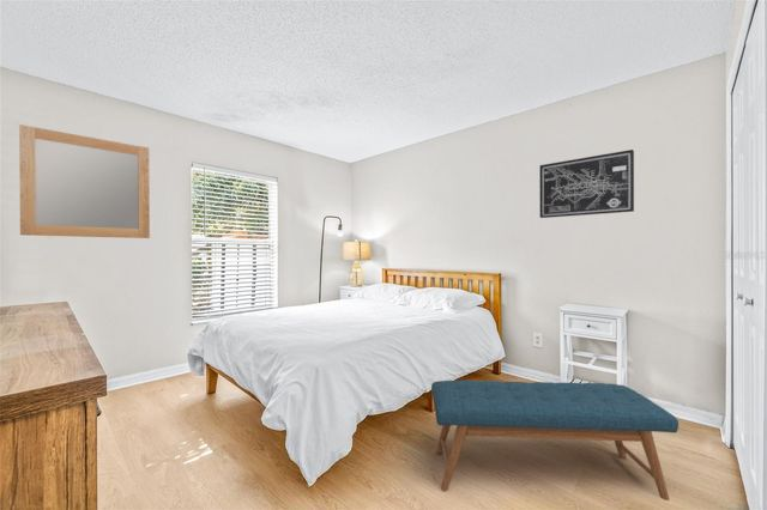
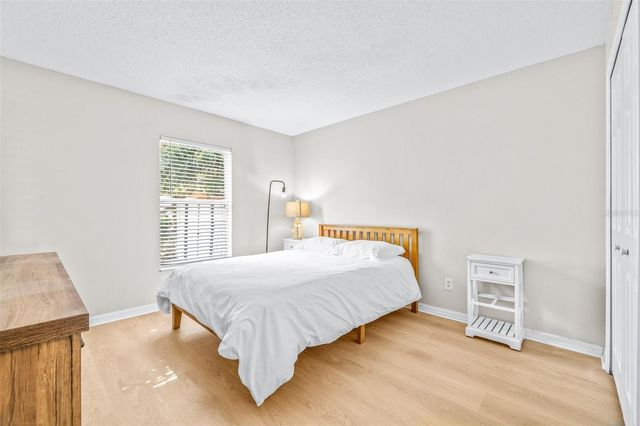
- home mirror [18,123,151,239]
- bench [430,380,680,502]
- wall art [538,148,635,219]
